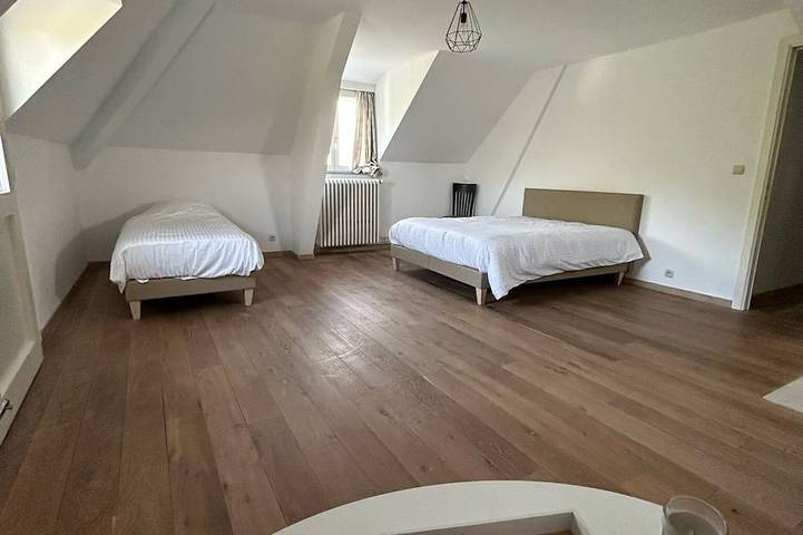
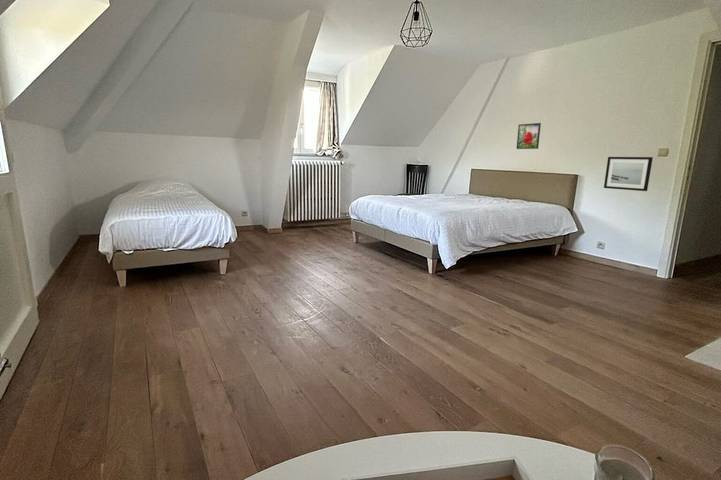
+ wall art [603,156,654,192]
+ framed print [515,122,542,150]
